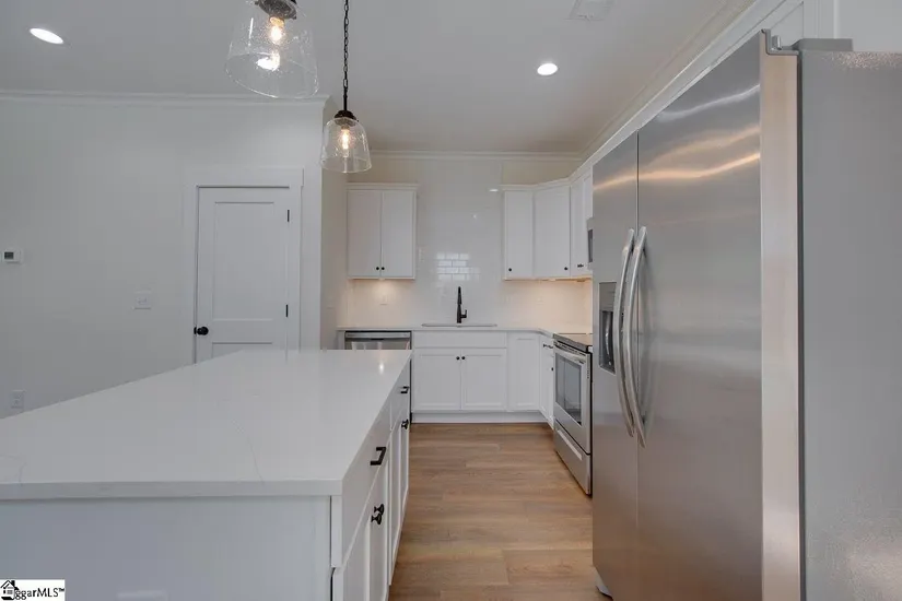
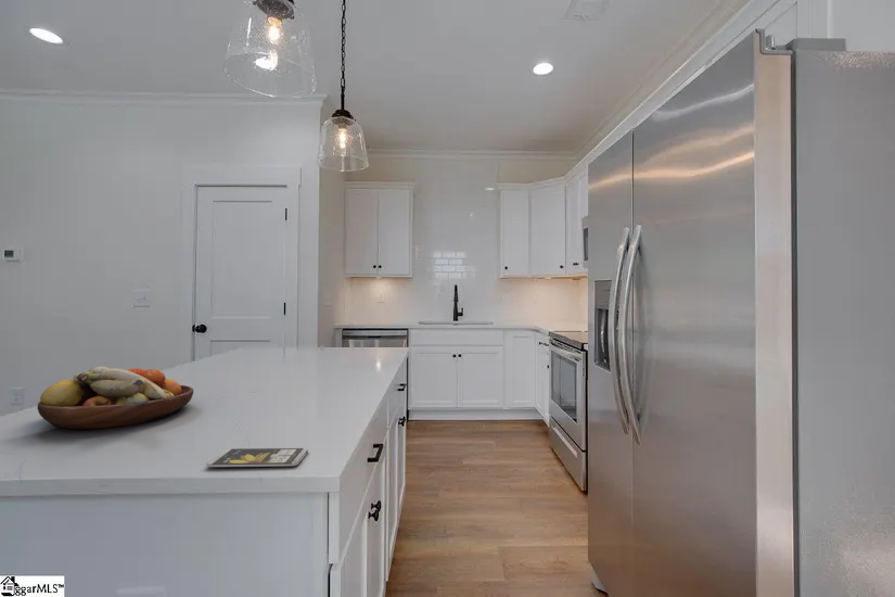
+ fruit bowl [36,366,194,431]
+ smartphone [205,447,309,468]
